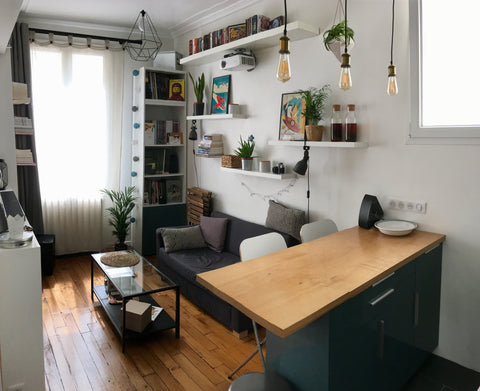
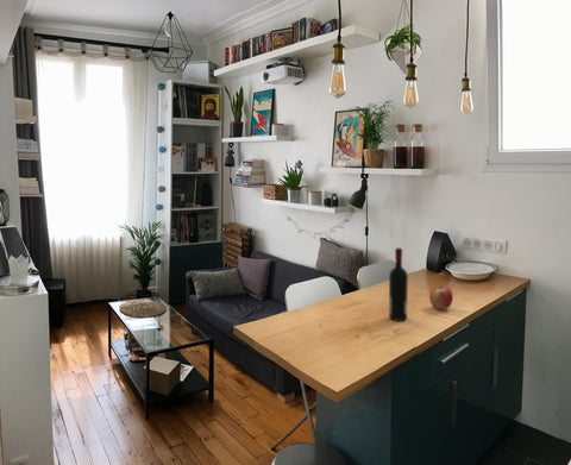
+ alcohol [388,247,409,322]
+ apple [428,285,453,310]
